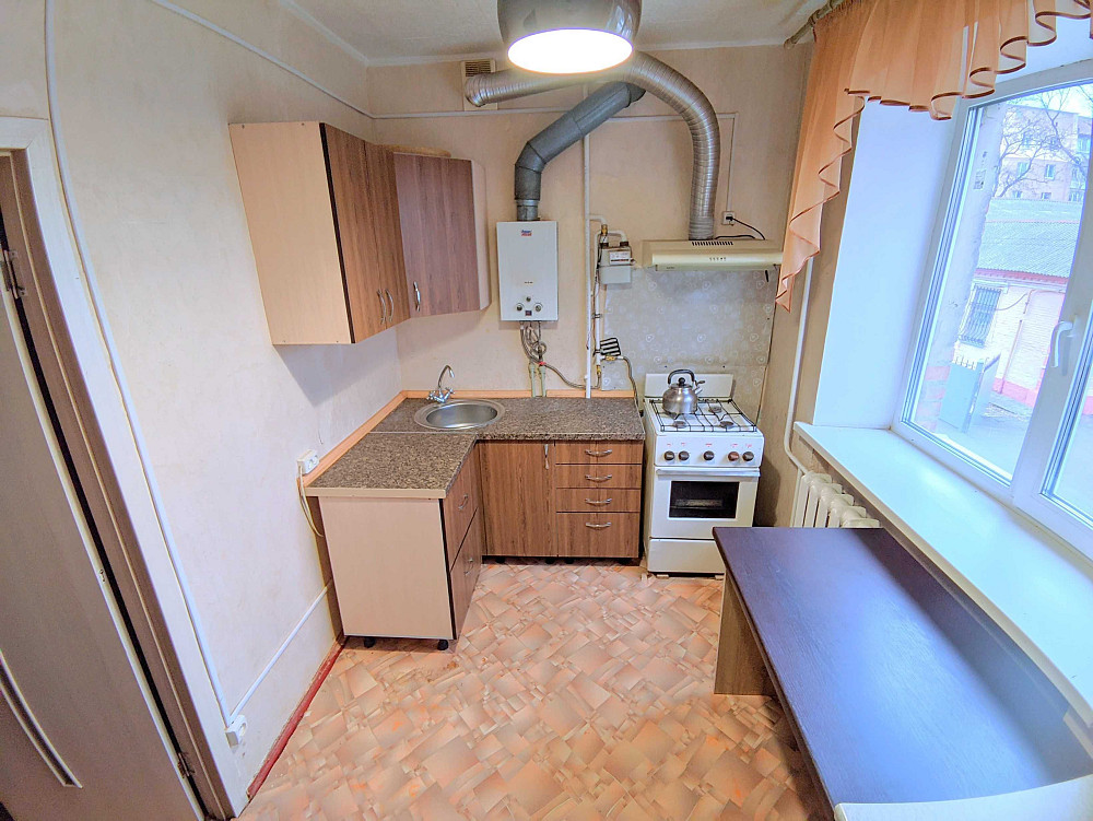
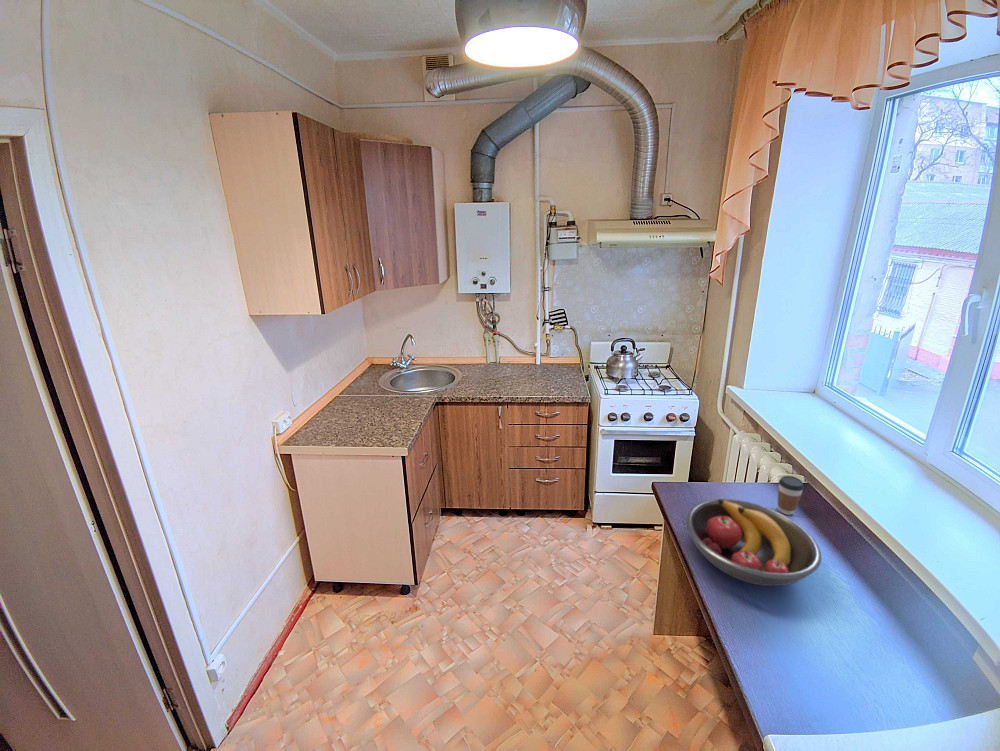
+ coffee cup [777,475,805,516]
+ fruit bowl [685,498,823,587]
